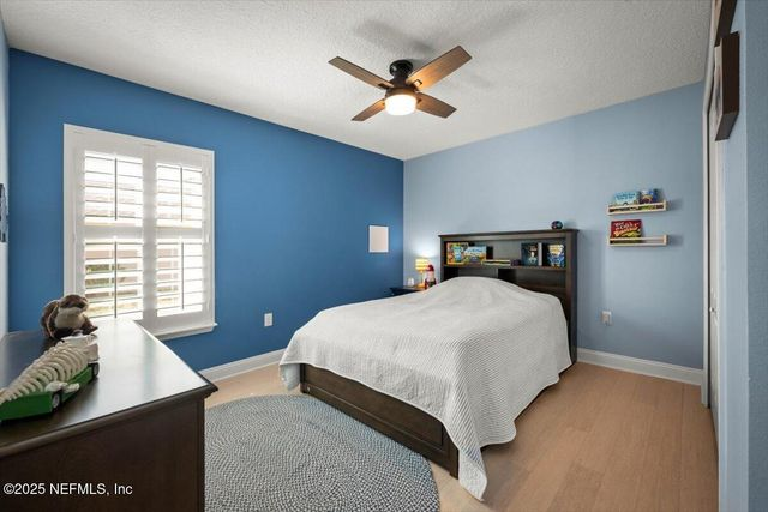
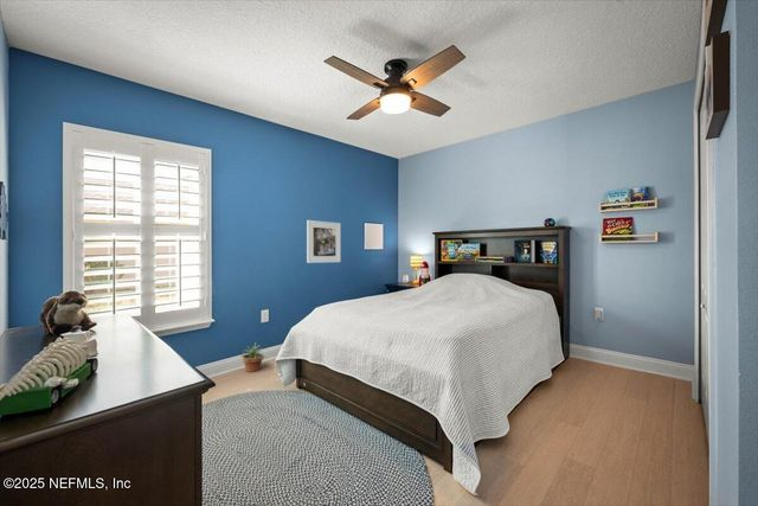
+ potted plant [240,342,268,373]
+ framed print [306,219,342,264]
